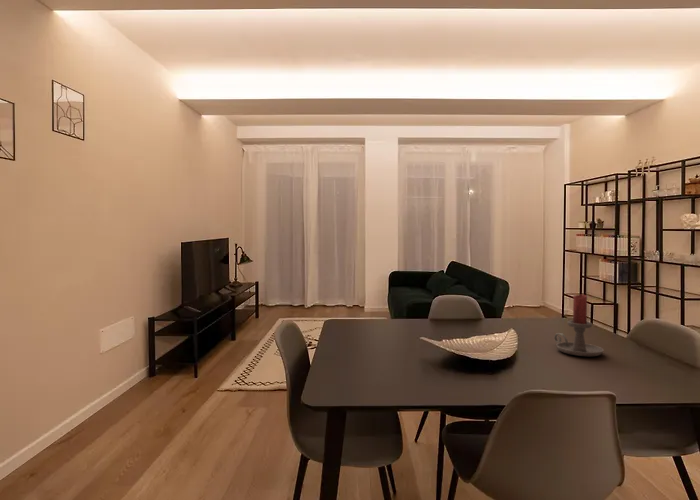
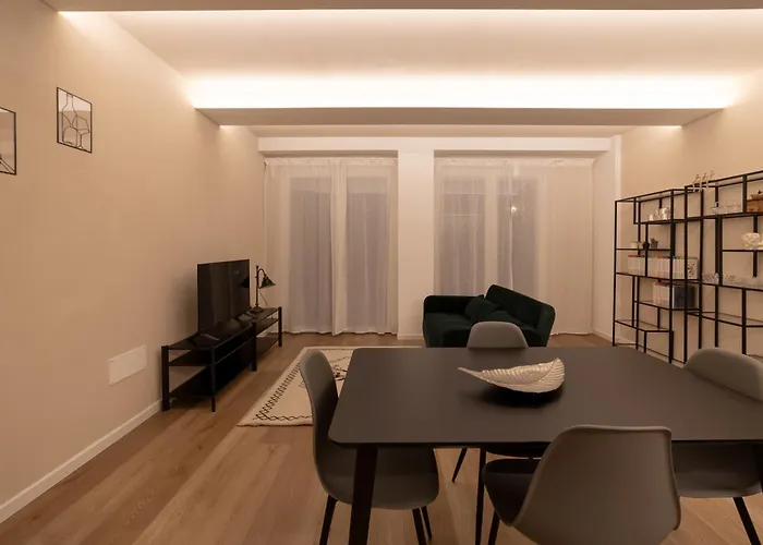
- candle holder [553,293,604,357]
